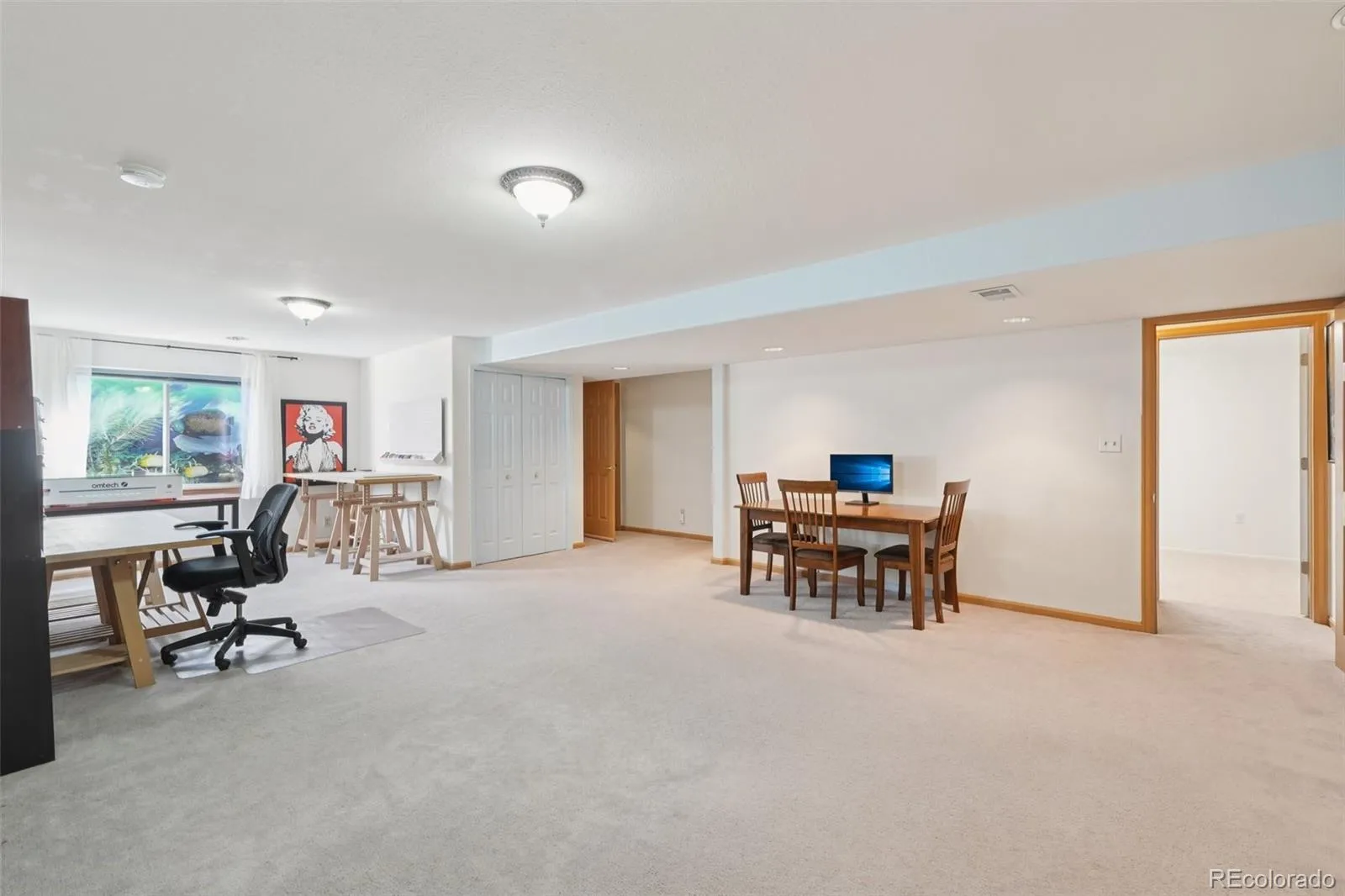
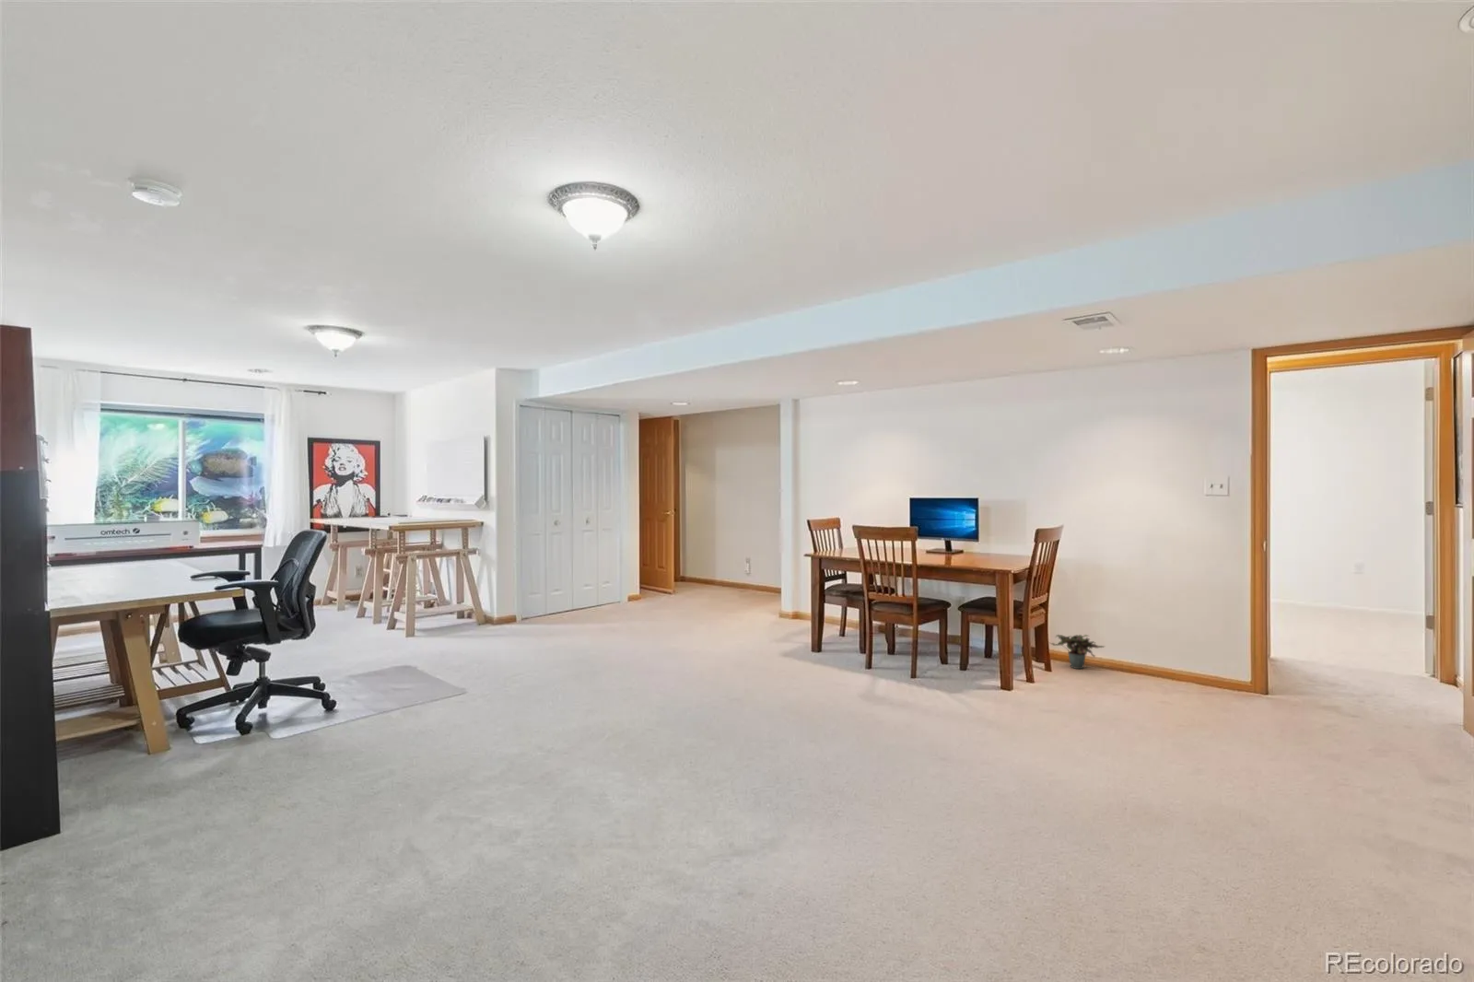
+ potted plant [1048,633,1107,670]
